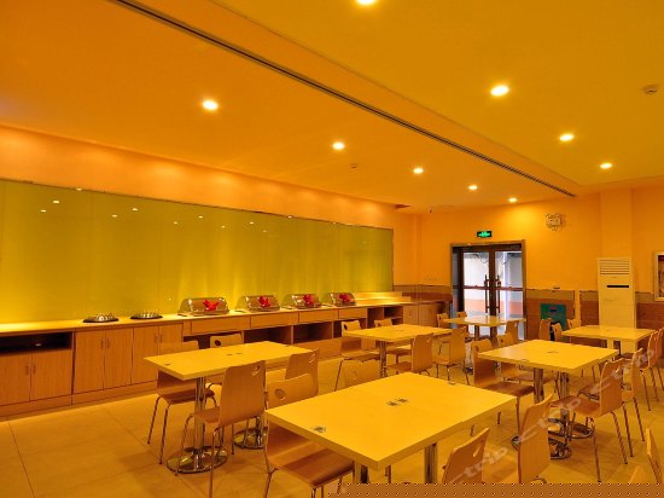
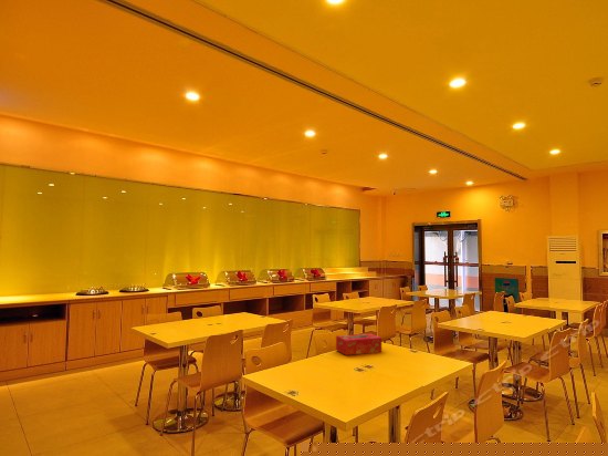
+ tissue box [335,332,382,356]
